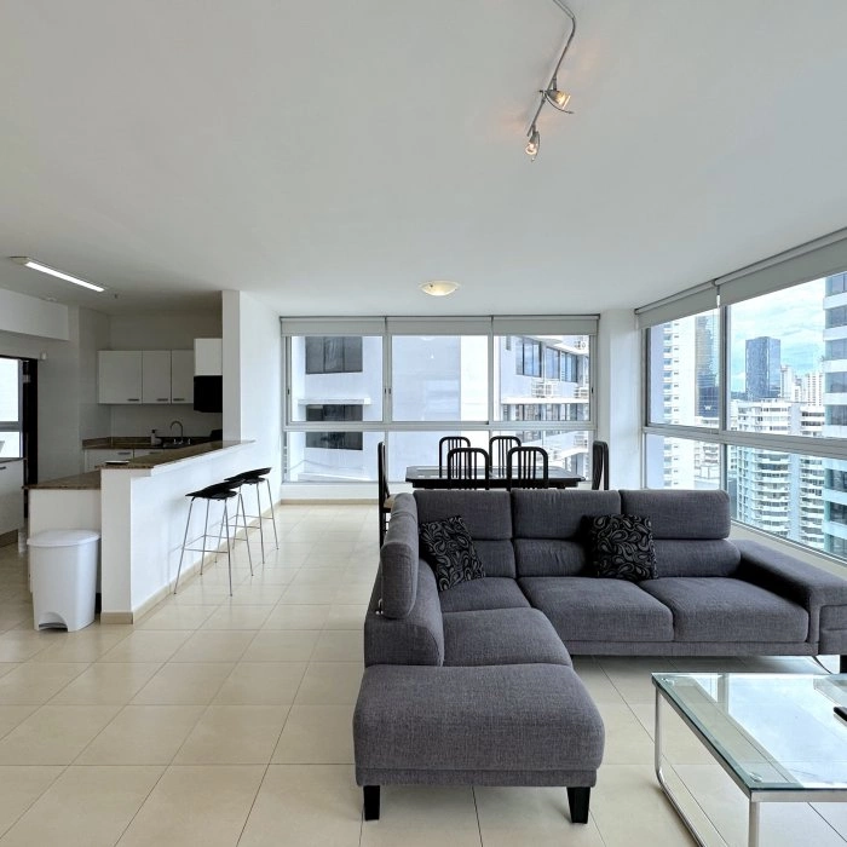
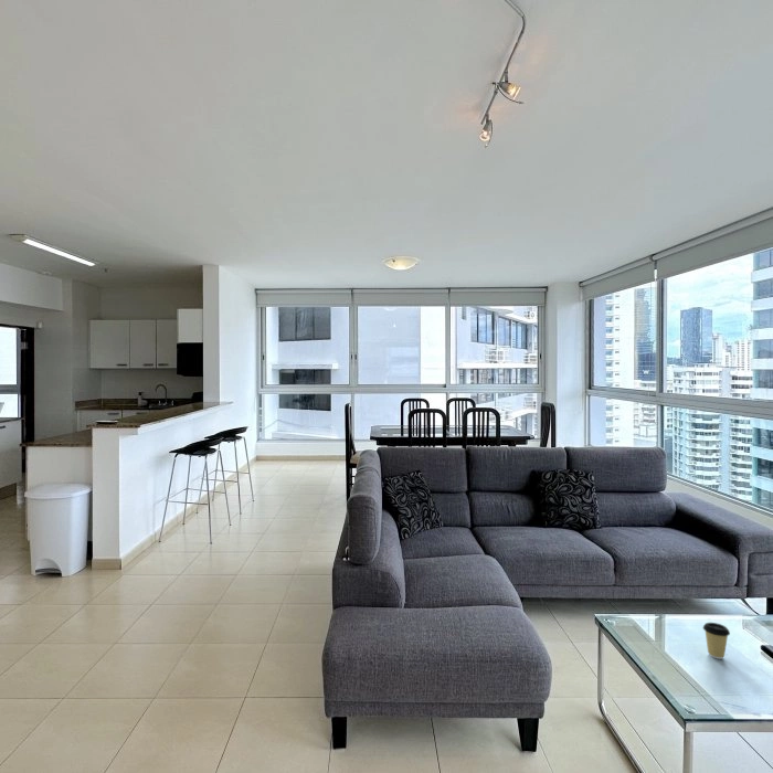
+ coffee cup [702,622,731,660]
